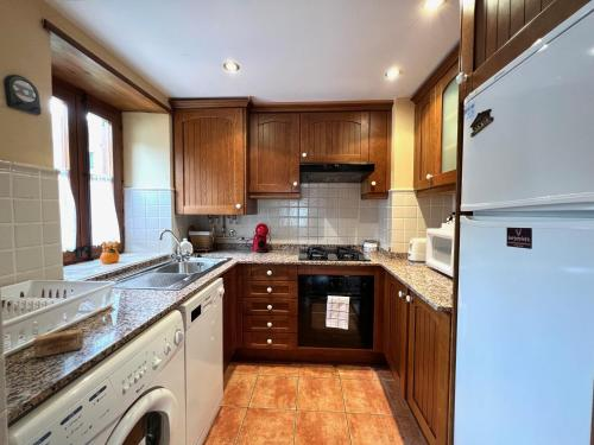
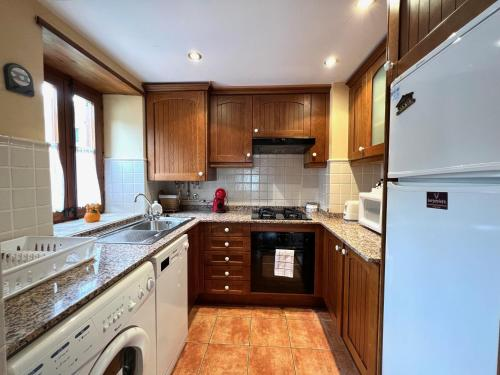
- soap bar [32,328,84,358]
